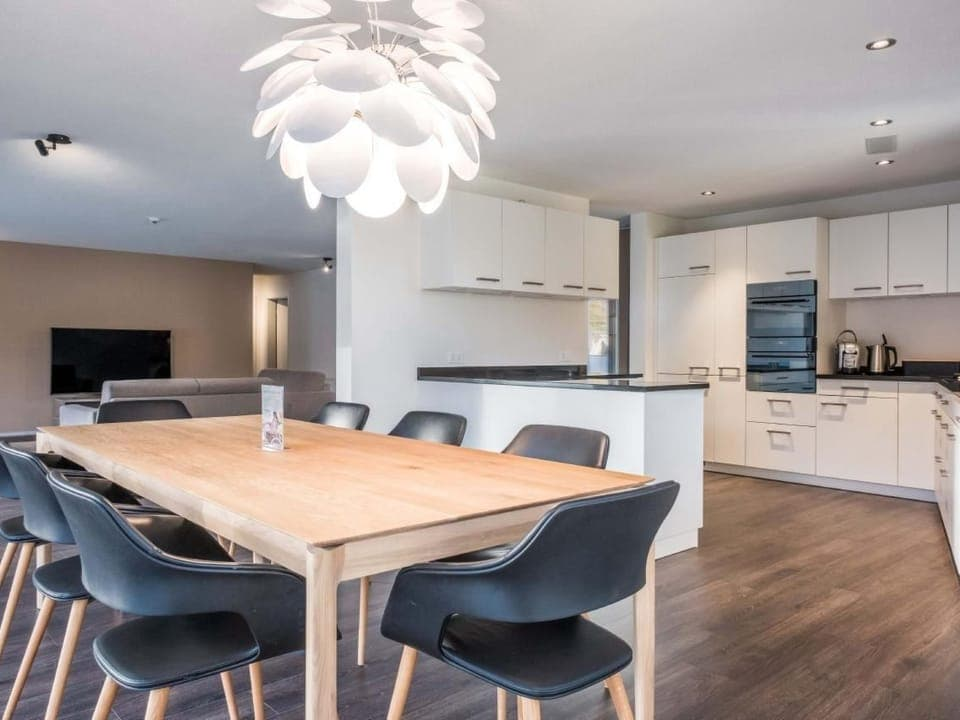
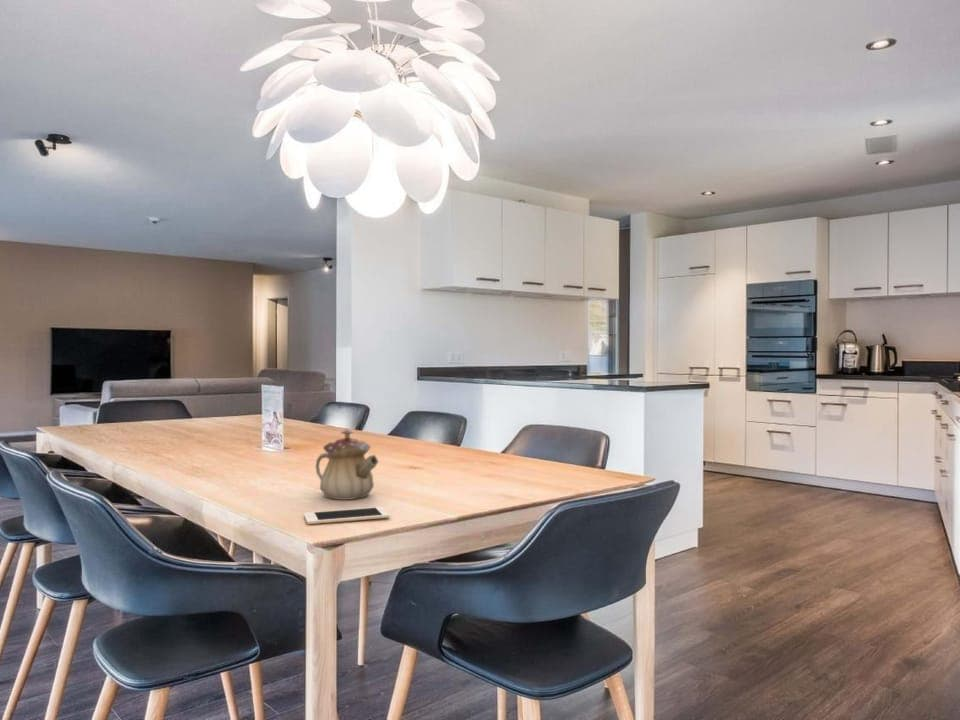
+ cell phone [303,506,391,525]
+ teapot [315,428,380,501]
